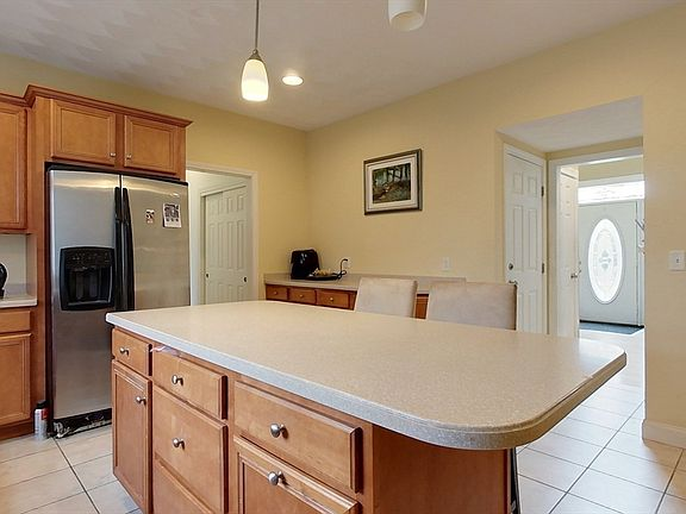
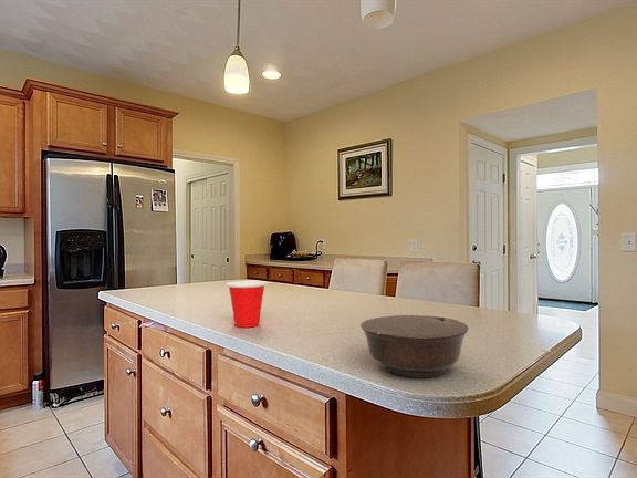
+ bowl [359,314,469,380]
+ cup [226,280,268,329]
